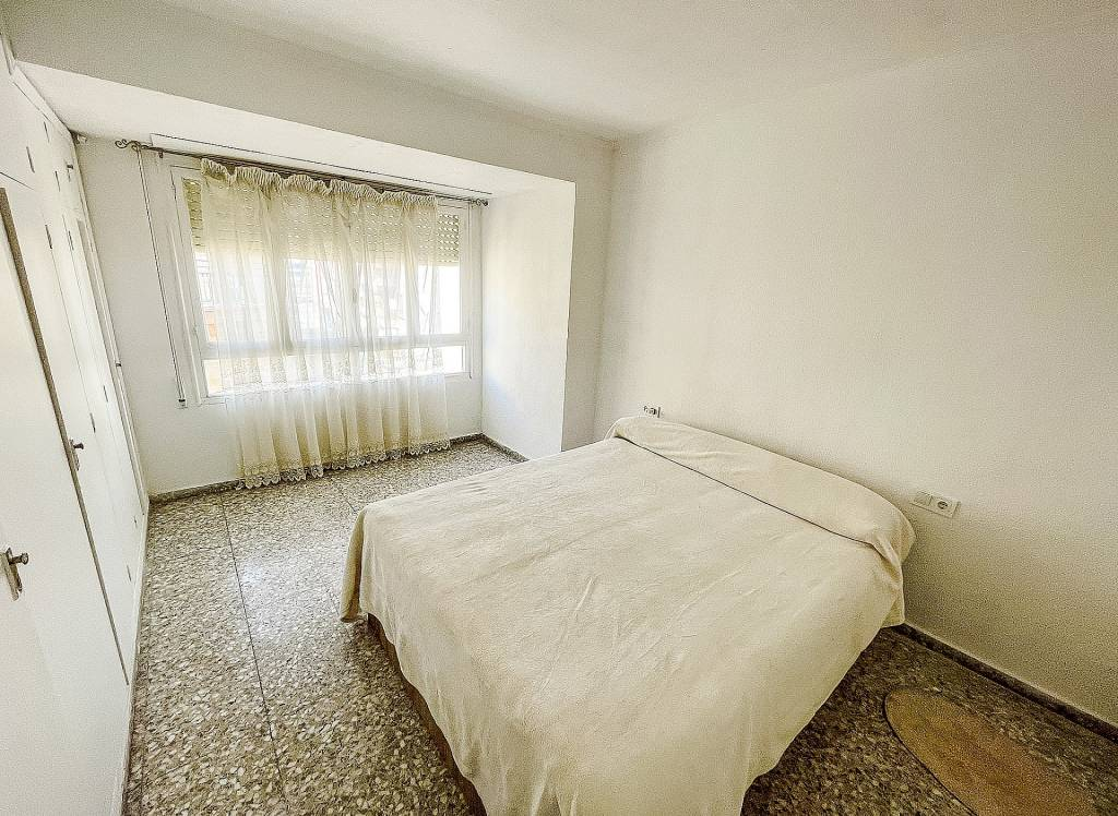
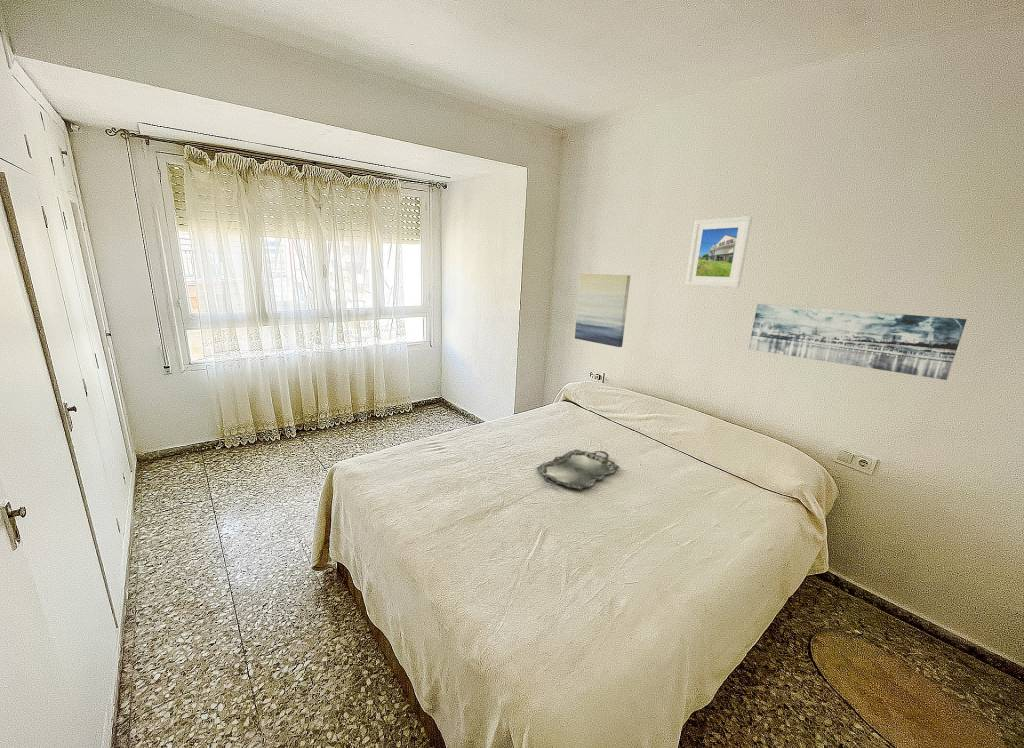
+ wall art [748,303,968,381]
+ serving tray [536,449,620,491]
+ wall art [574,273,631,348]
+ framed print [684,215,753,289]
